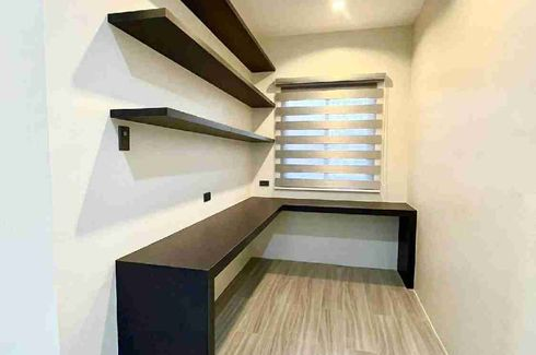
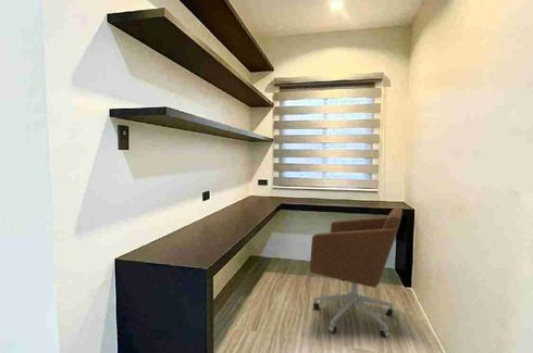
+ office chair [309,206,404,339]
